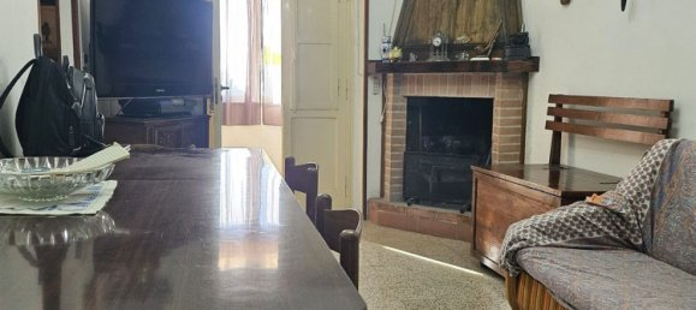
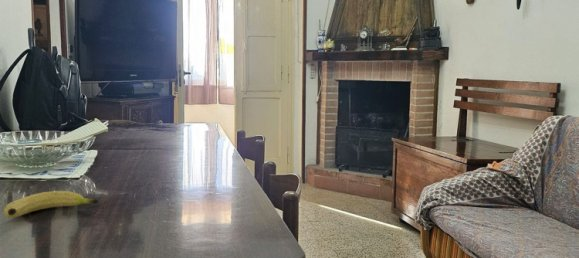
+ fruit [3,190,99,219]
